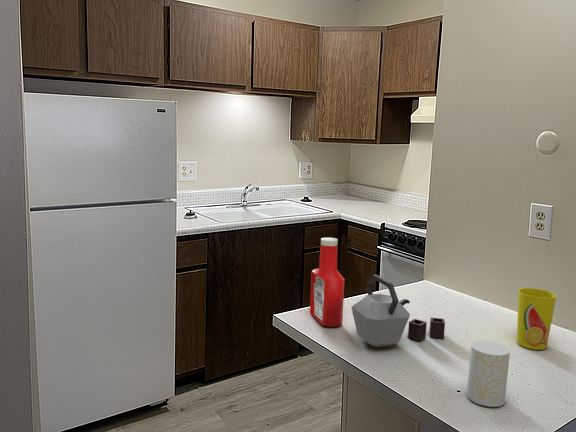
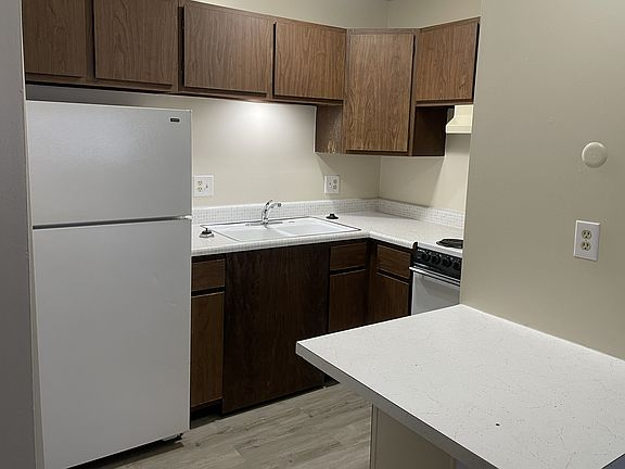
- soap bottle [309,237,346,328]
- kettle [350,274,446,348]
- cup [466,340,511,408]
- cup [516,287,558,351]
